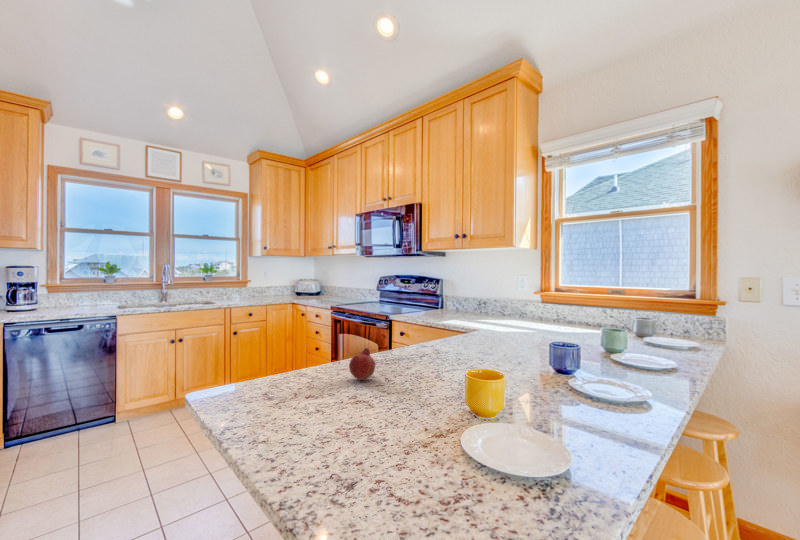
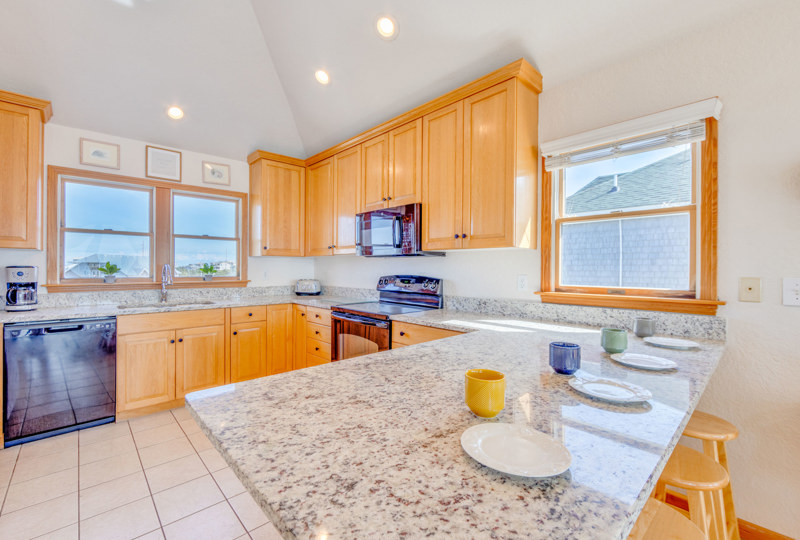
- fruit [348,347,376,381]
